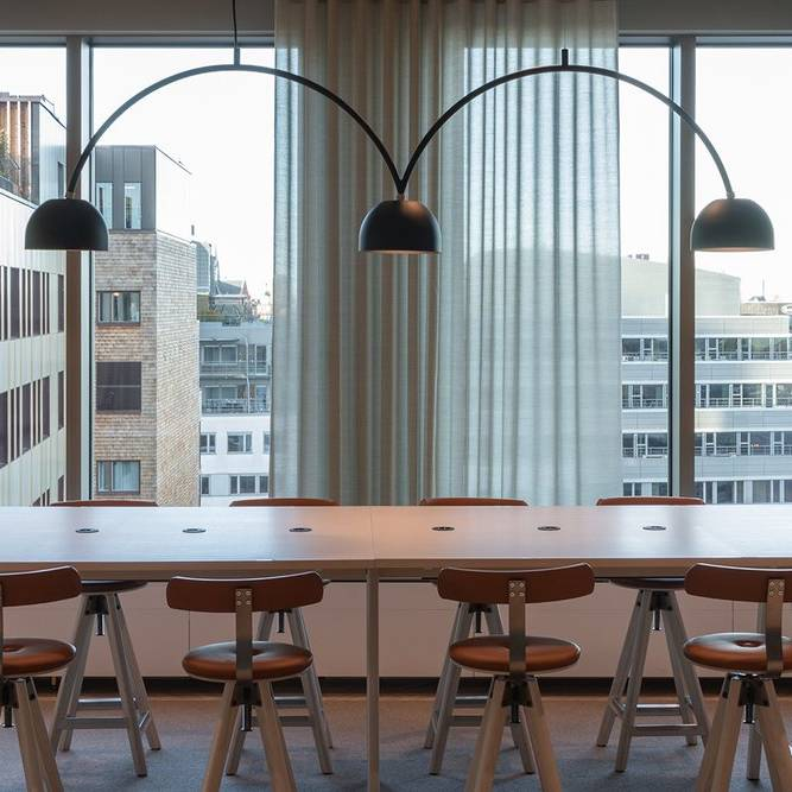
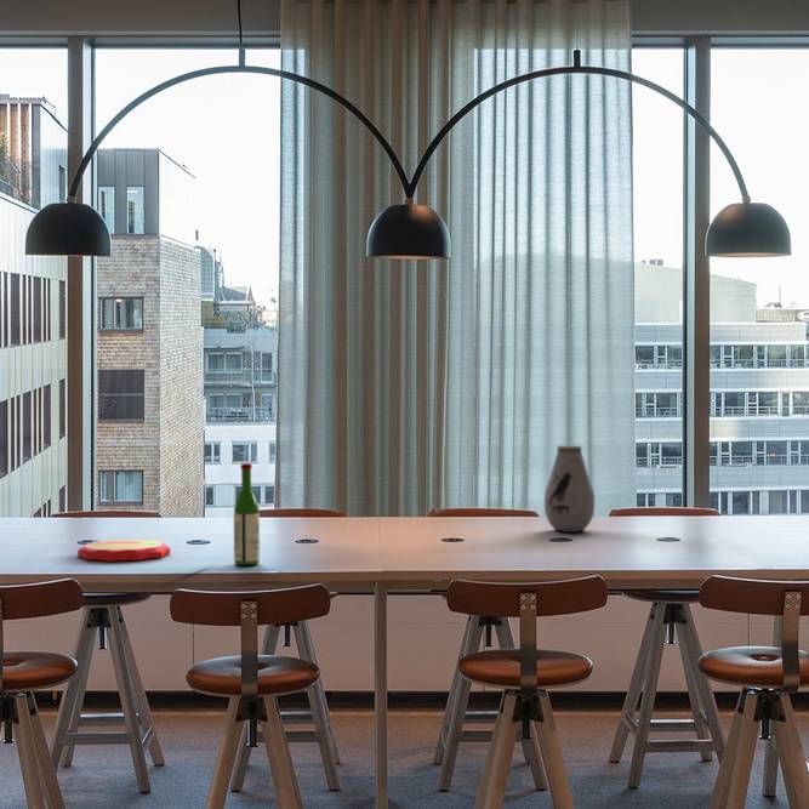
+ plate [76,539,171,563]
+ wine bottle [233,462,261,566]
+ vase [543,444,596,534]
